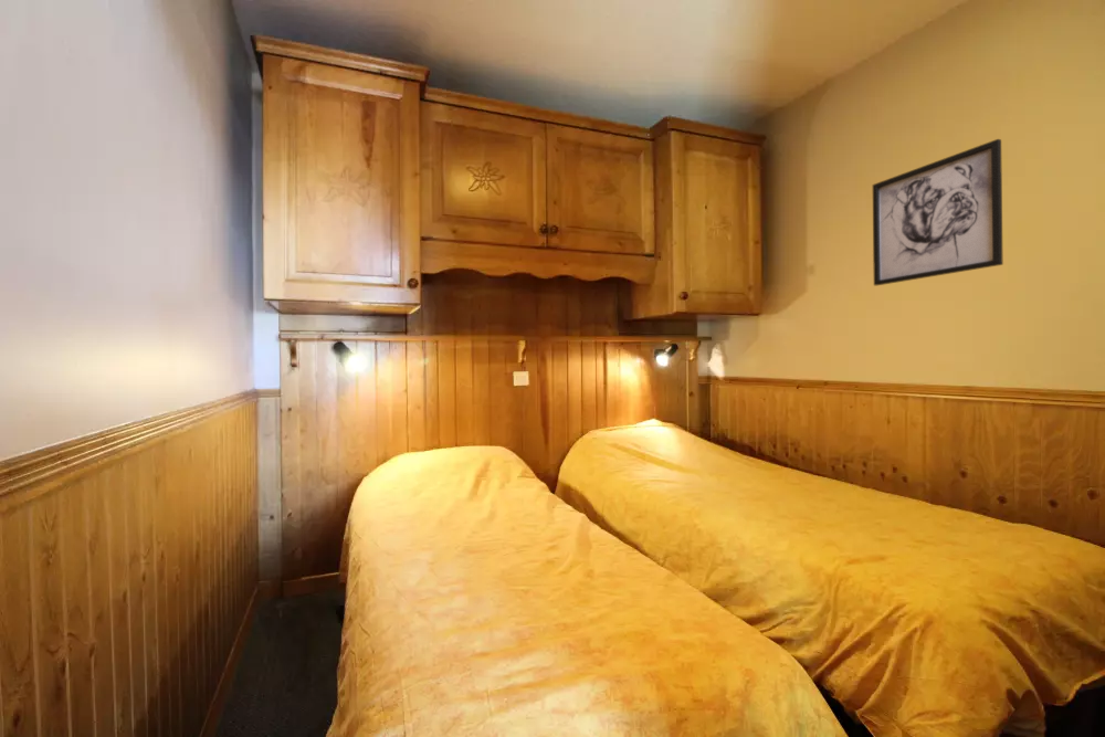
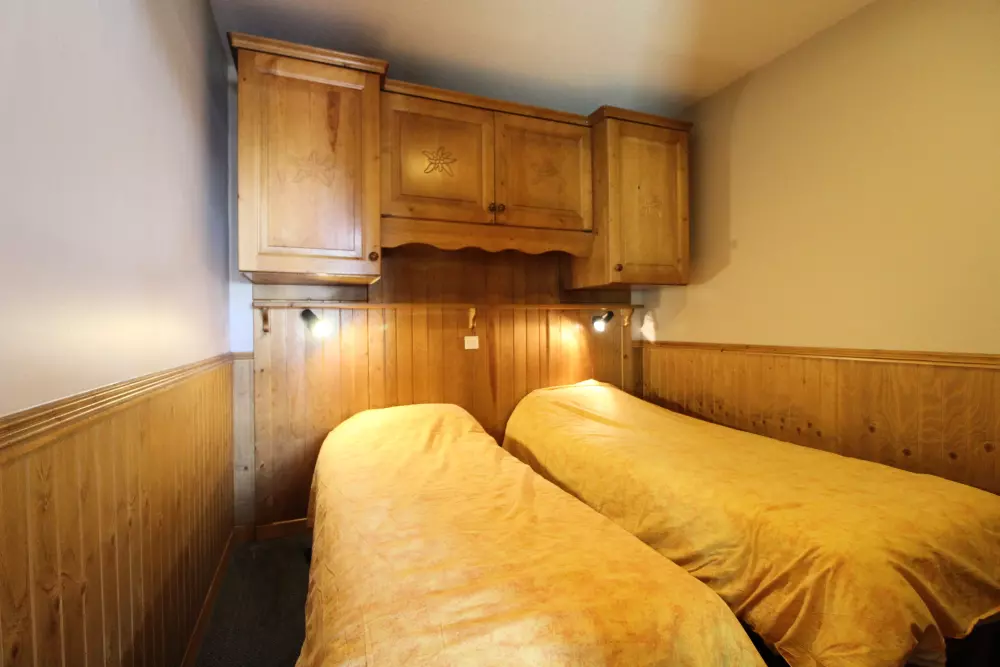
- wall art [872,138,1004,286]
